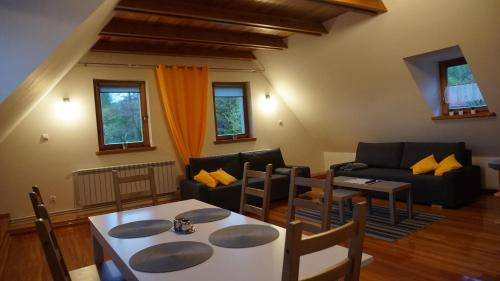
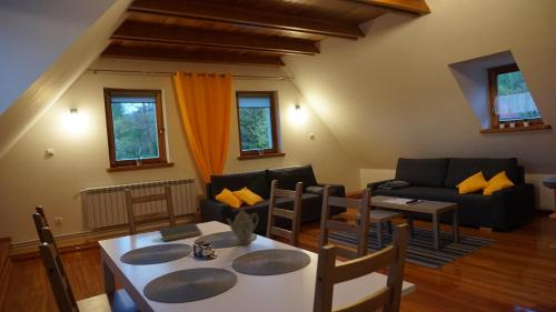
+ chinaware [226,207,259,246]
+ notepad [158,222,203,242]
